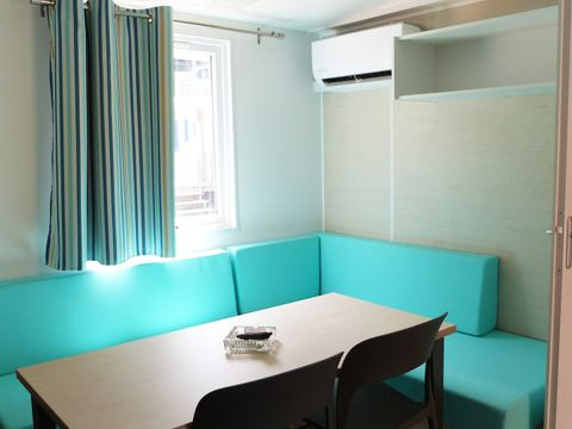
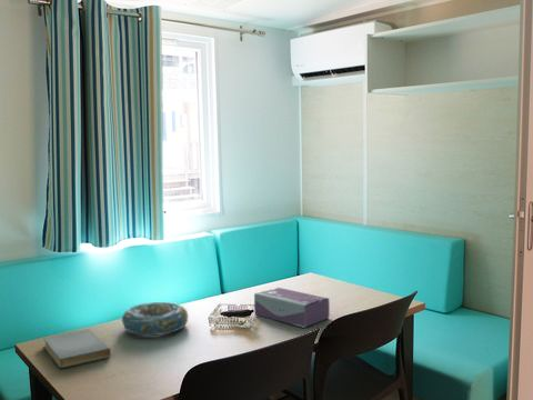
+ decorative bowl [120,301,190,338]
+ book [42,328,112,369]
+ tissue box [253,287,331,329]
